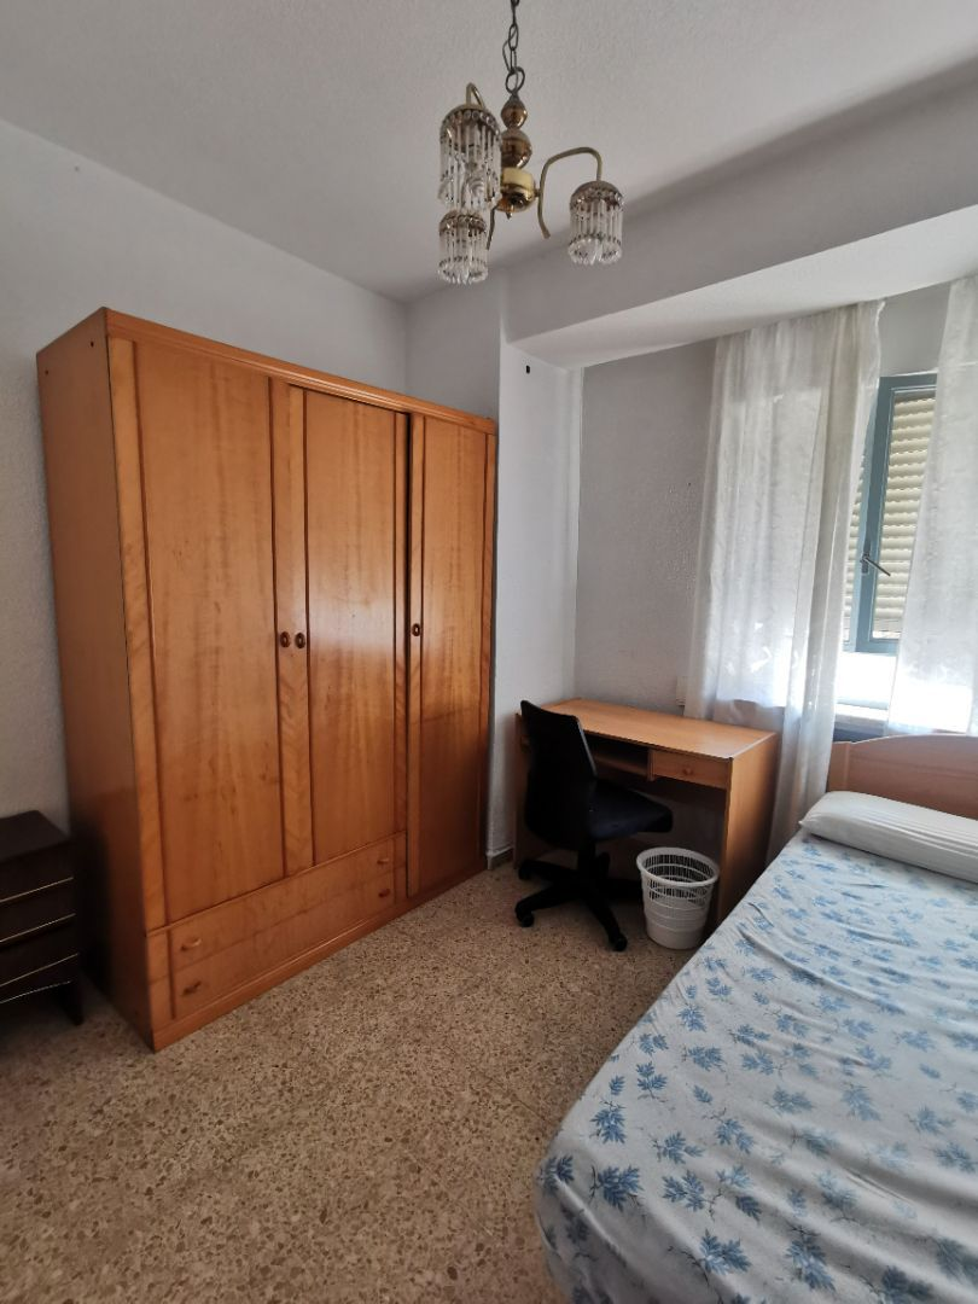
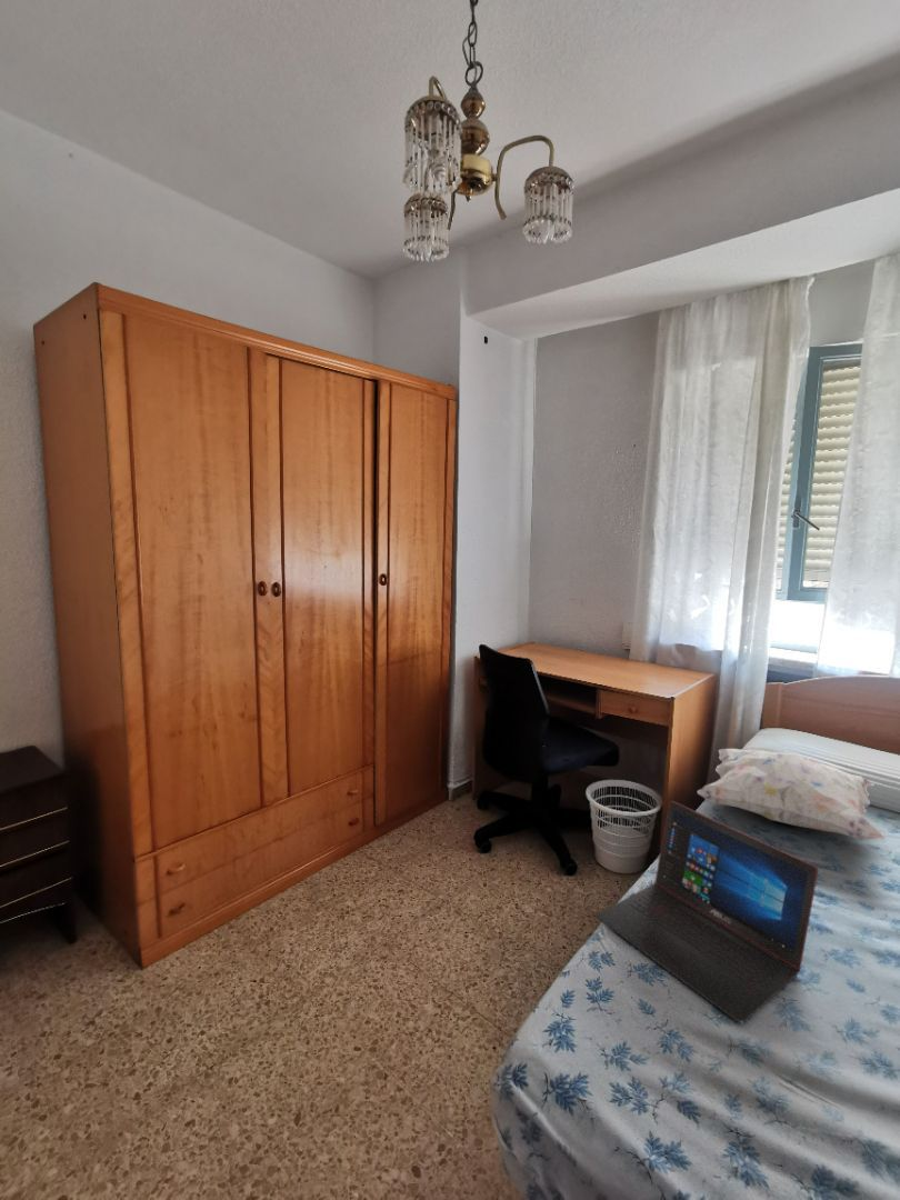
+ laptop [596,800,819,1024]
+ decorative pillow [697,748,886,841]
